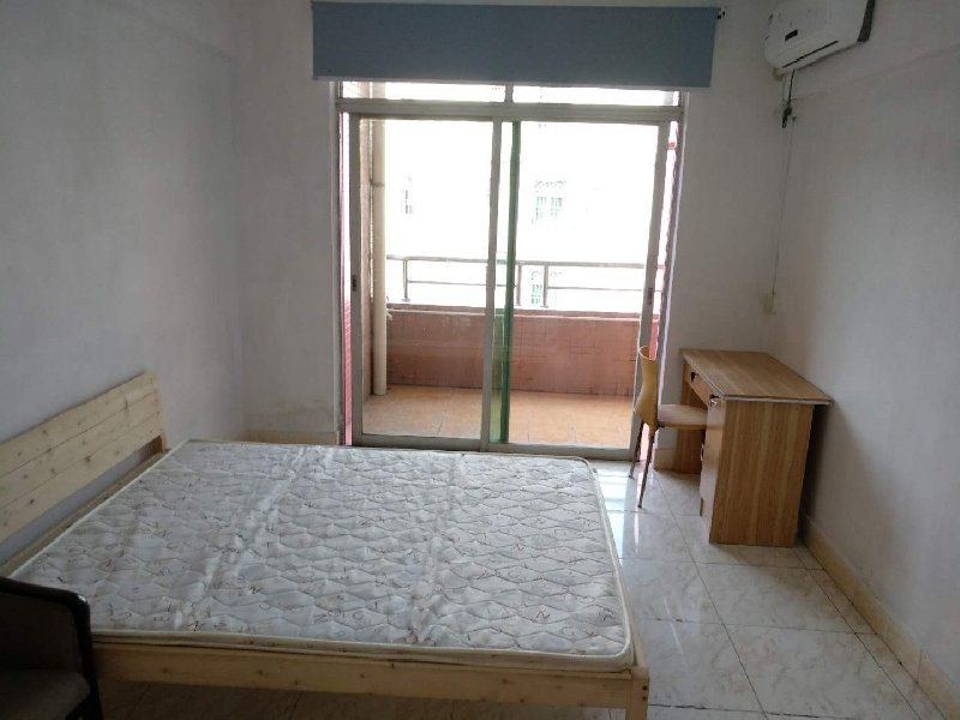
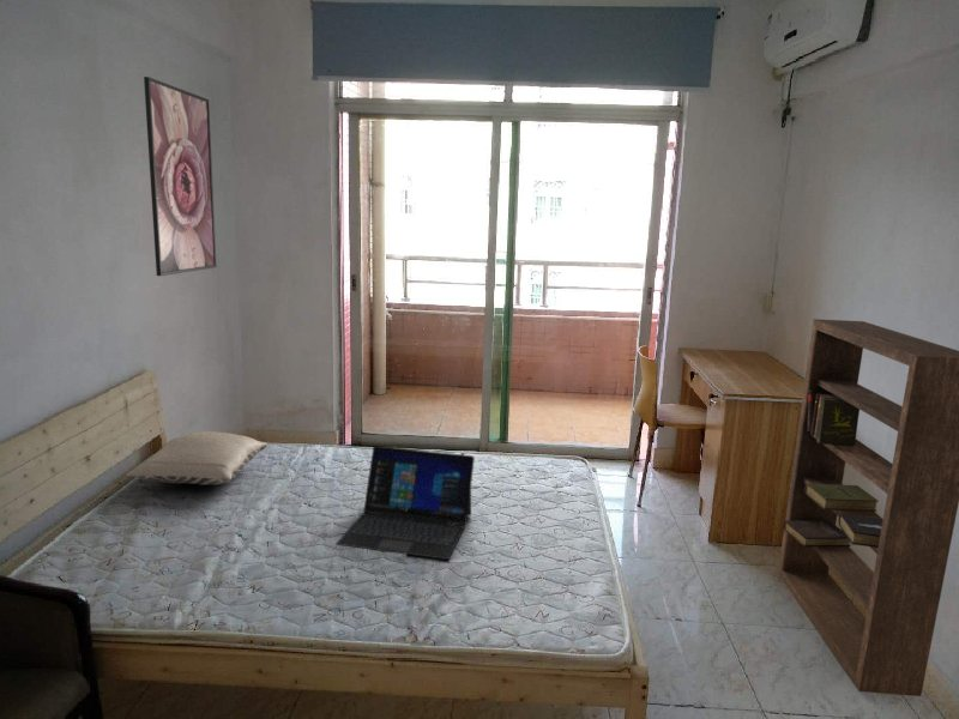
+ bookshelf [777,318,959,697]
+ pillow [126,430,269,487]
+ laptop [334,445,476,561]
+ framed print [143,75,218,277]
